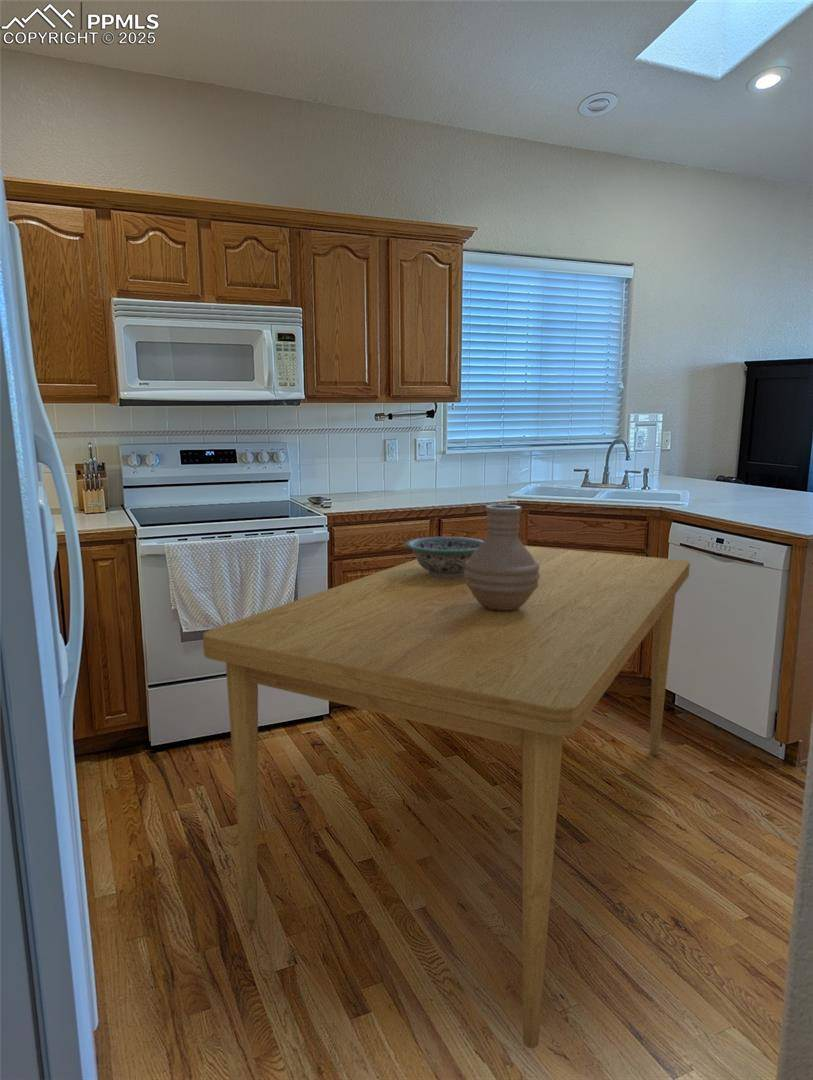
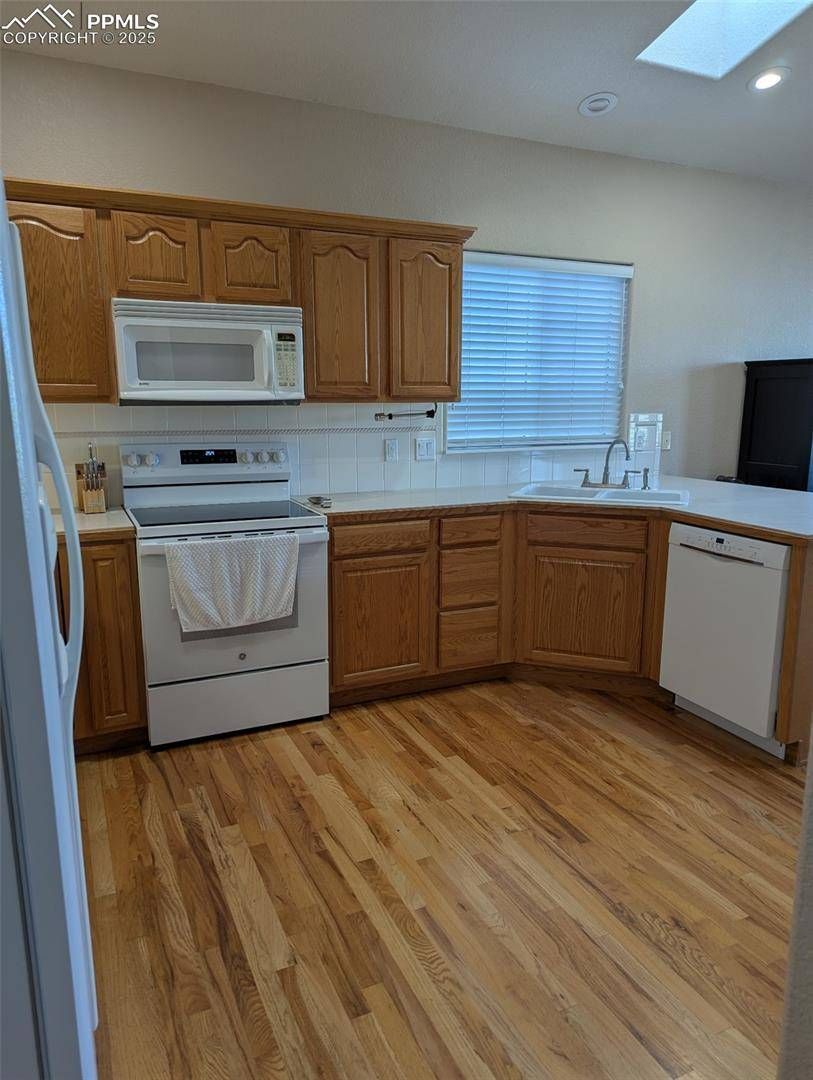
- vase [464,504,540,610]
- decorative bowl [404,536,484,578]
- dining table [202,545,691,1049]
